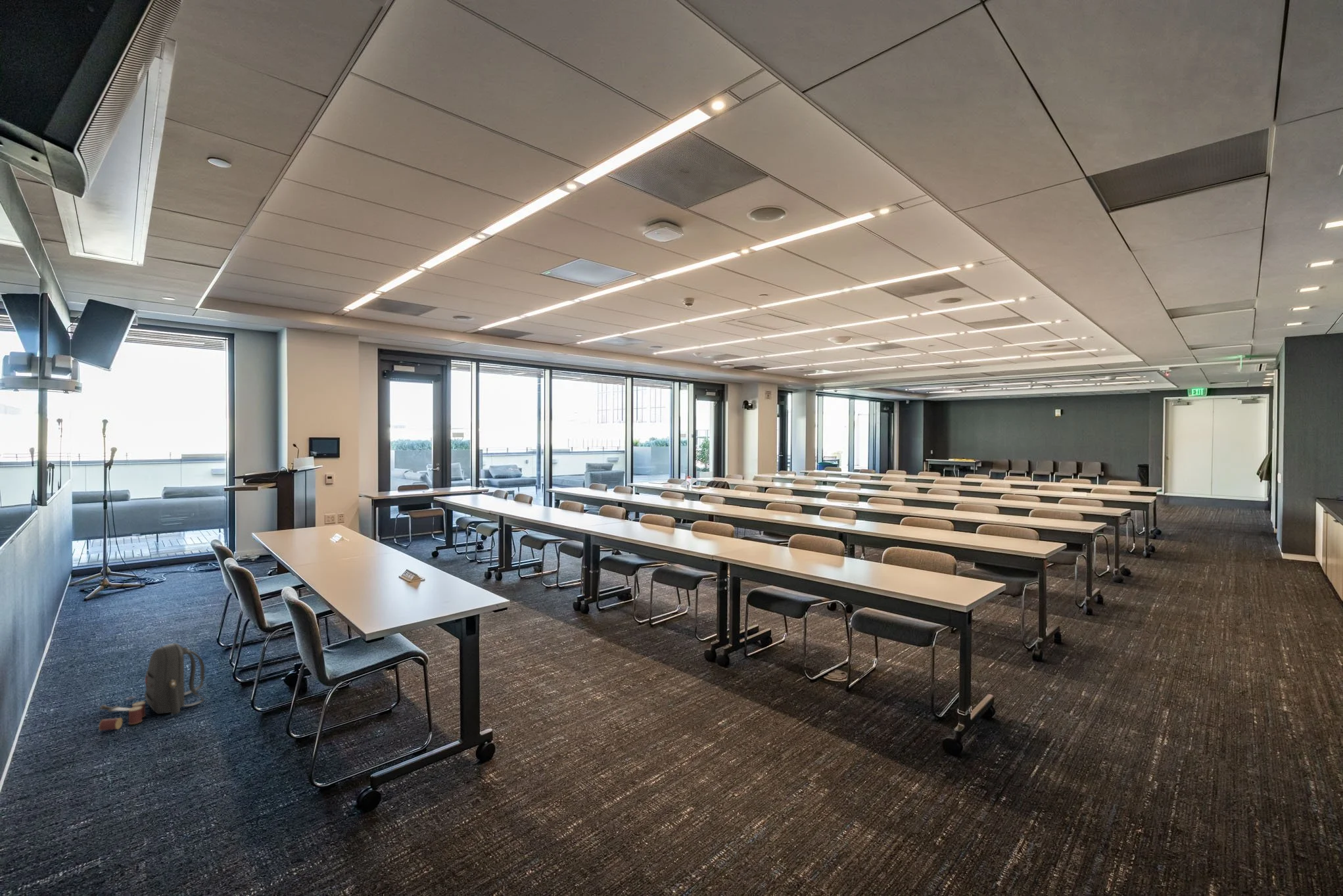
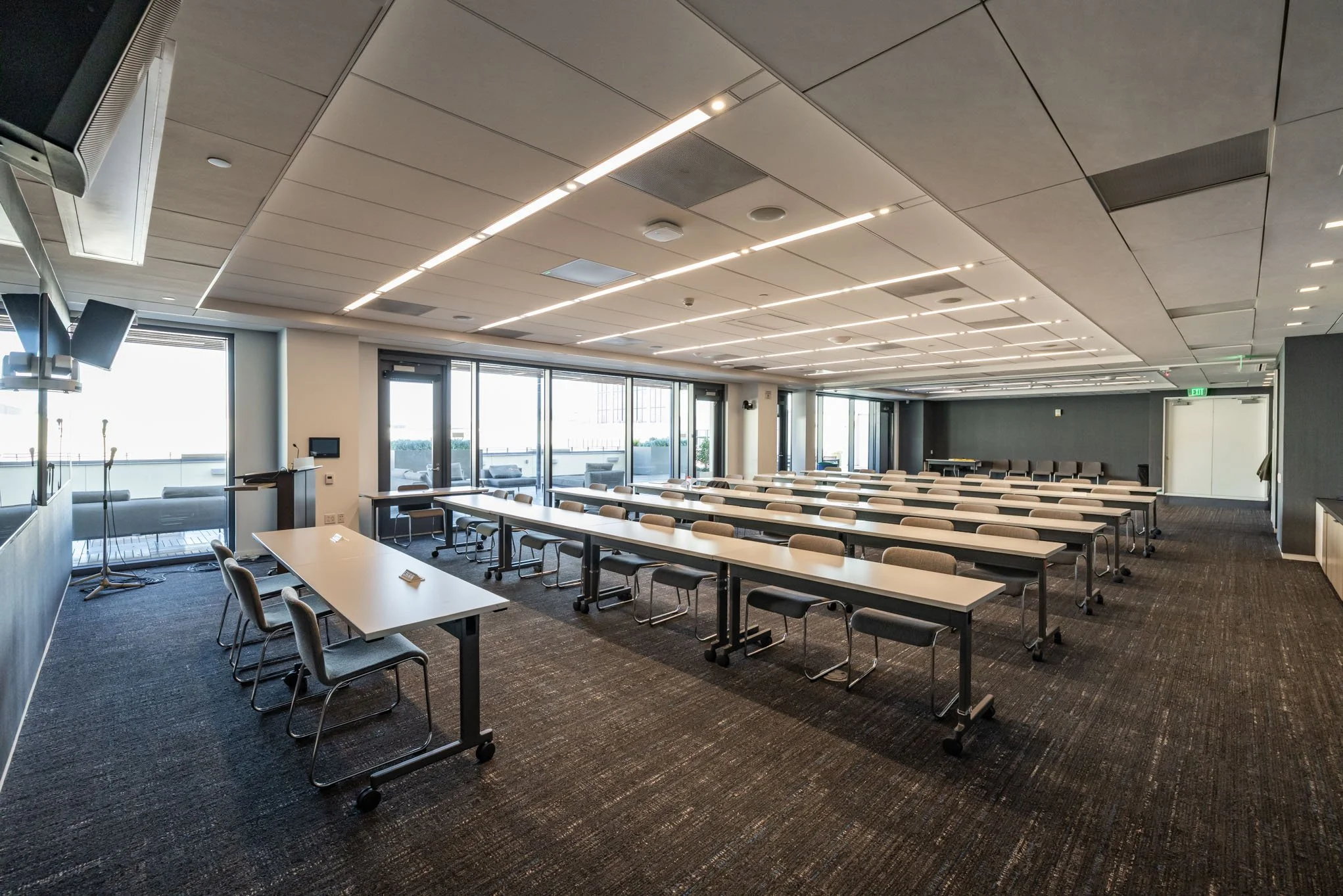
- backpack [98,642,205,732]
